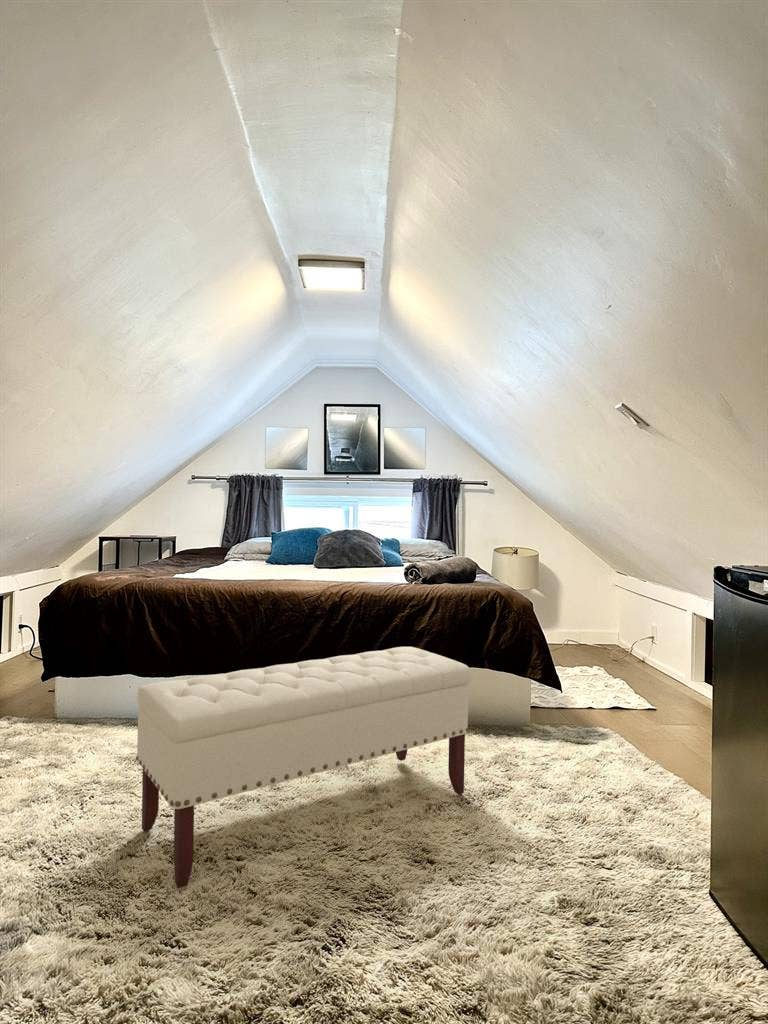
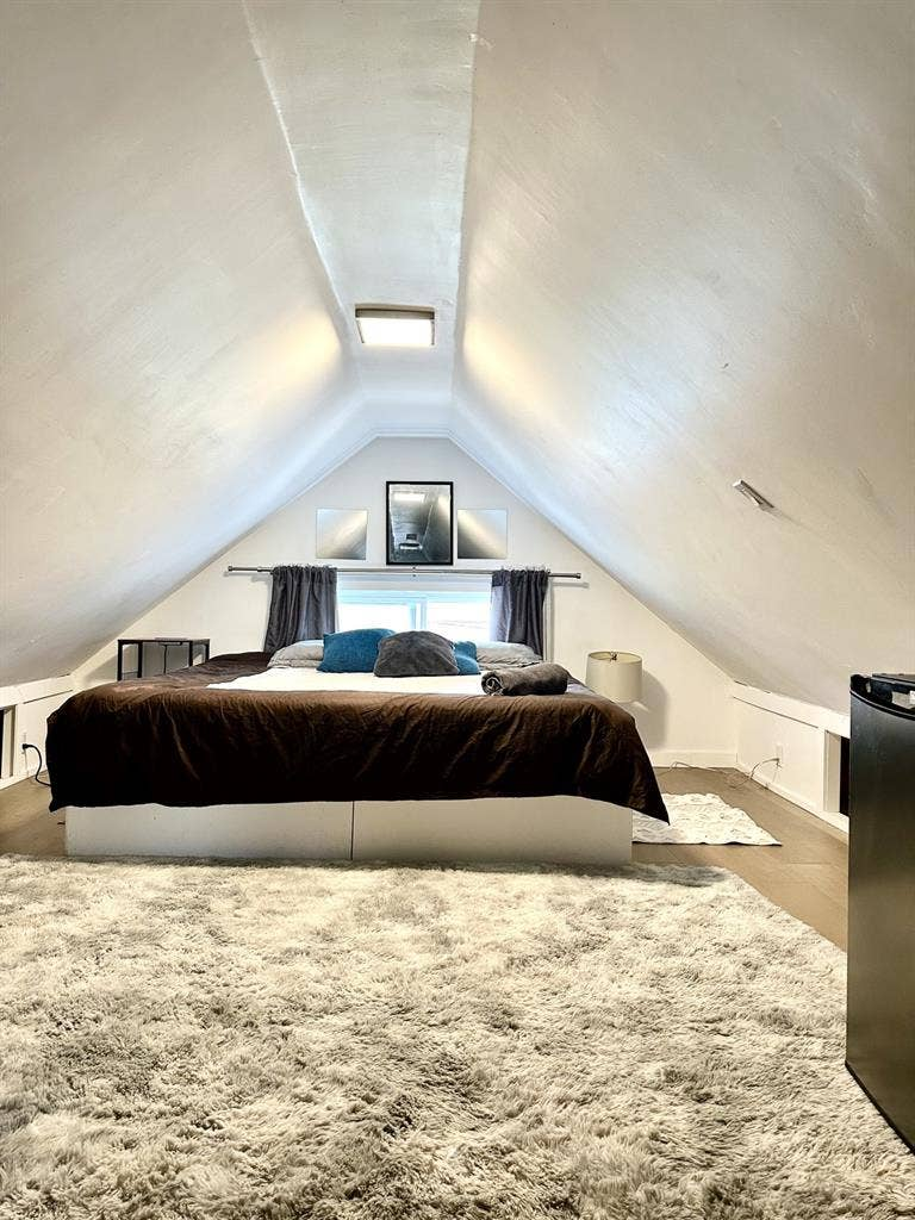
- bench [135,646,472,889]
